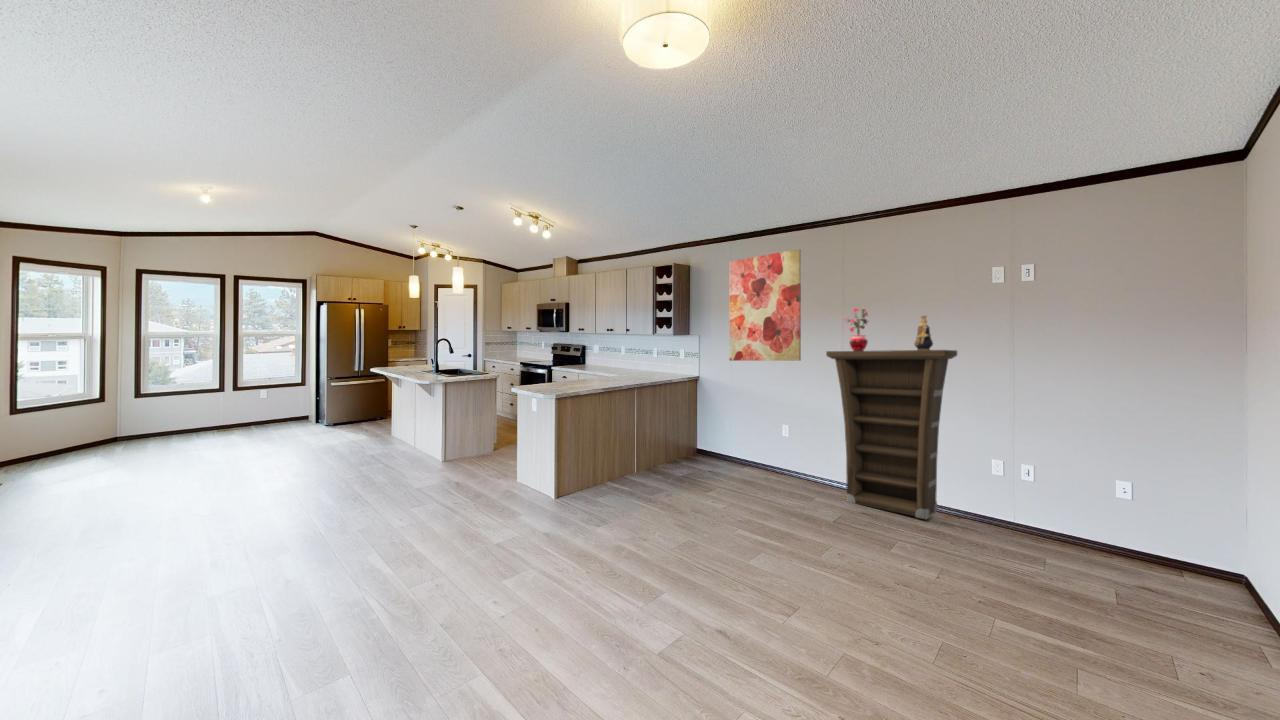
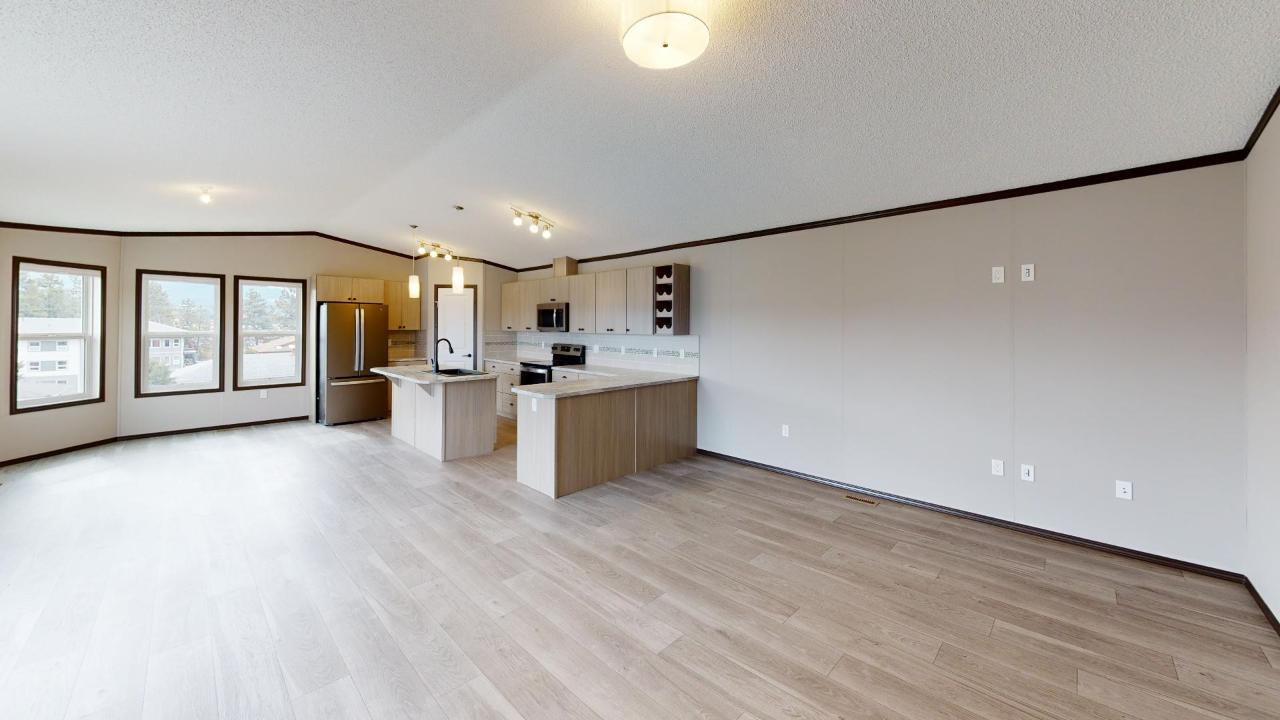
- potted plant [844,307,869,351]
- cabinet [825,349,958,520]
- wall art [729,248,802,362]
- decorative vase [913,314,934,350]
